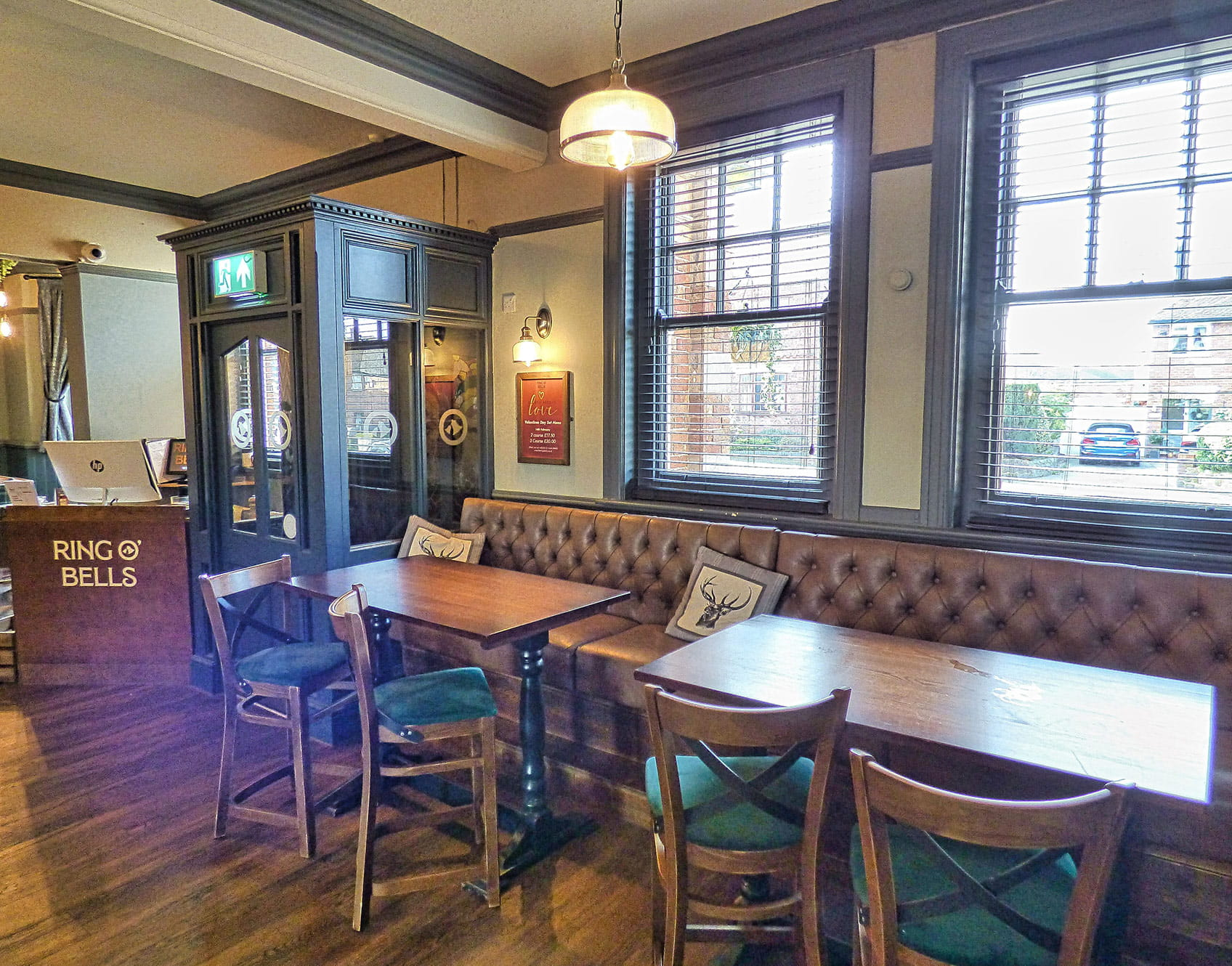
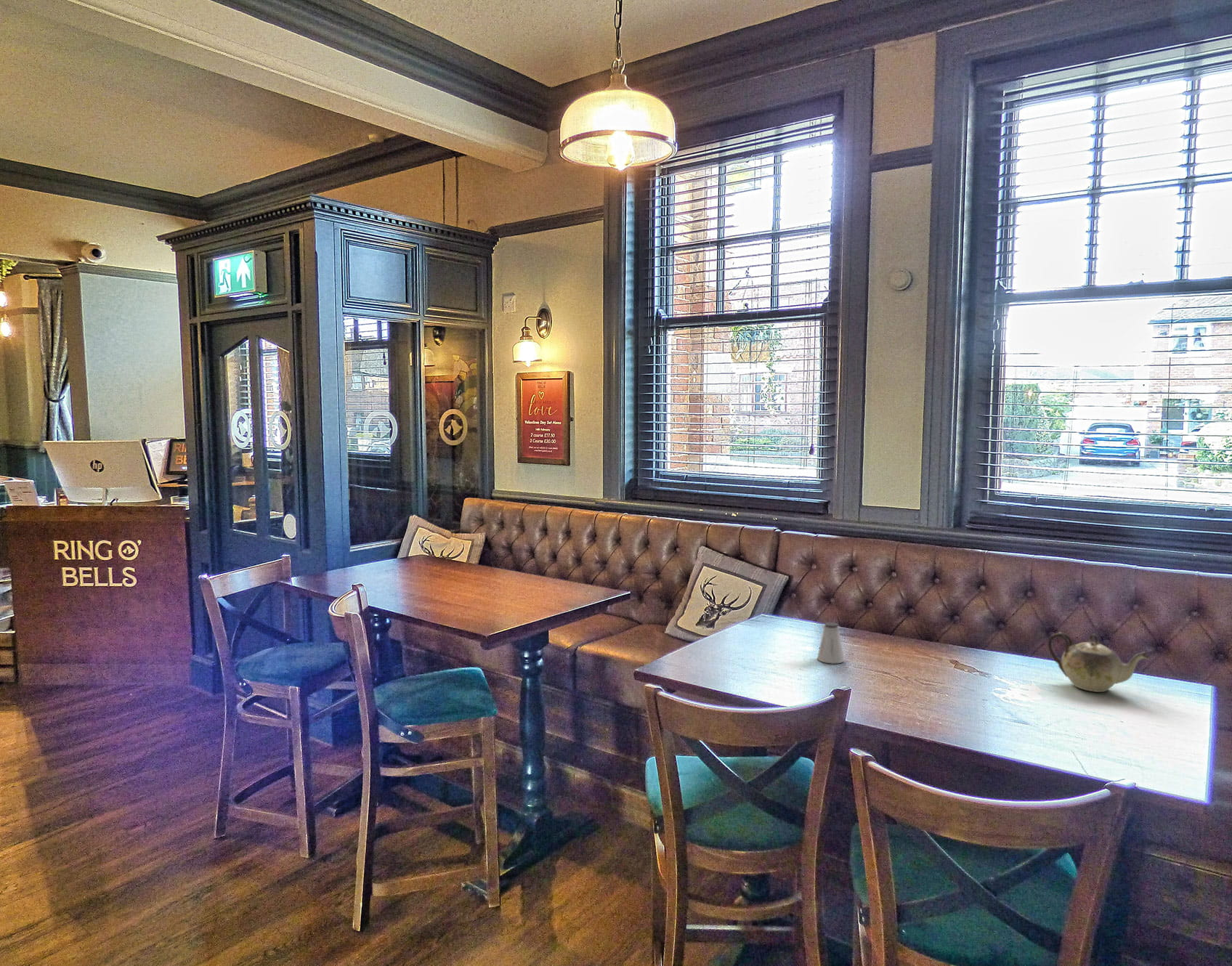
+ saltshaker [816,622,845,665]
+ teapot [1047,631,1152,693]
